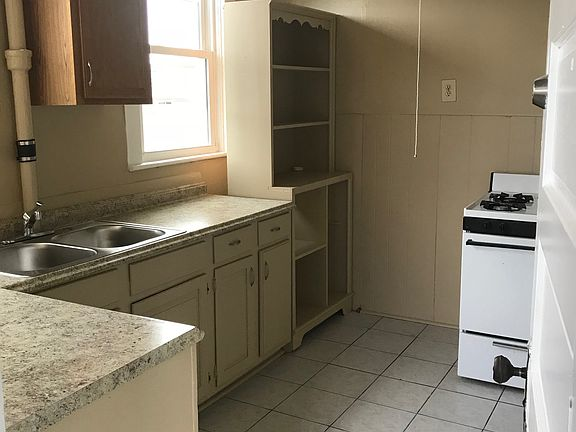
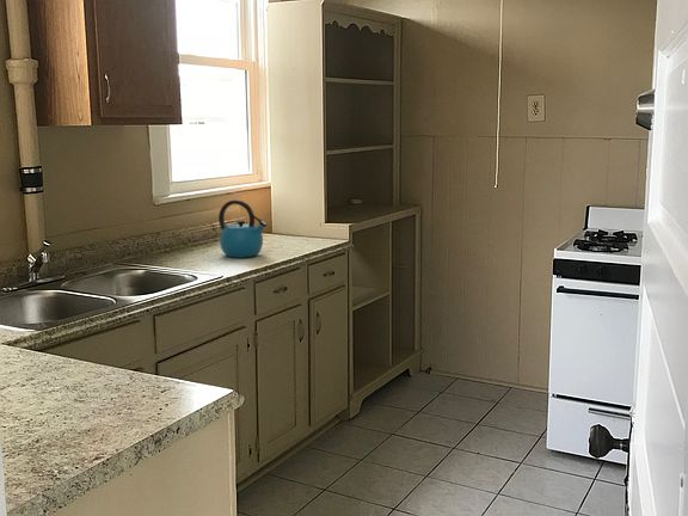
+ kettle [217,198,269,259]
